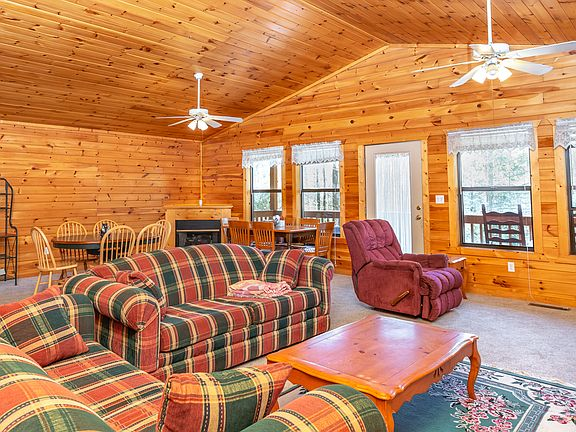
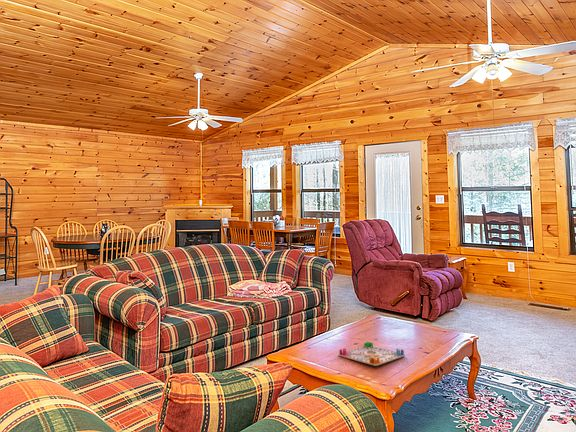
+ board game [338,341,406,367]
